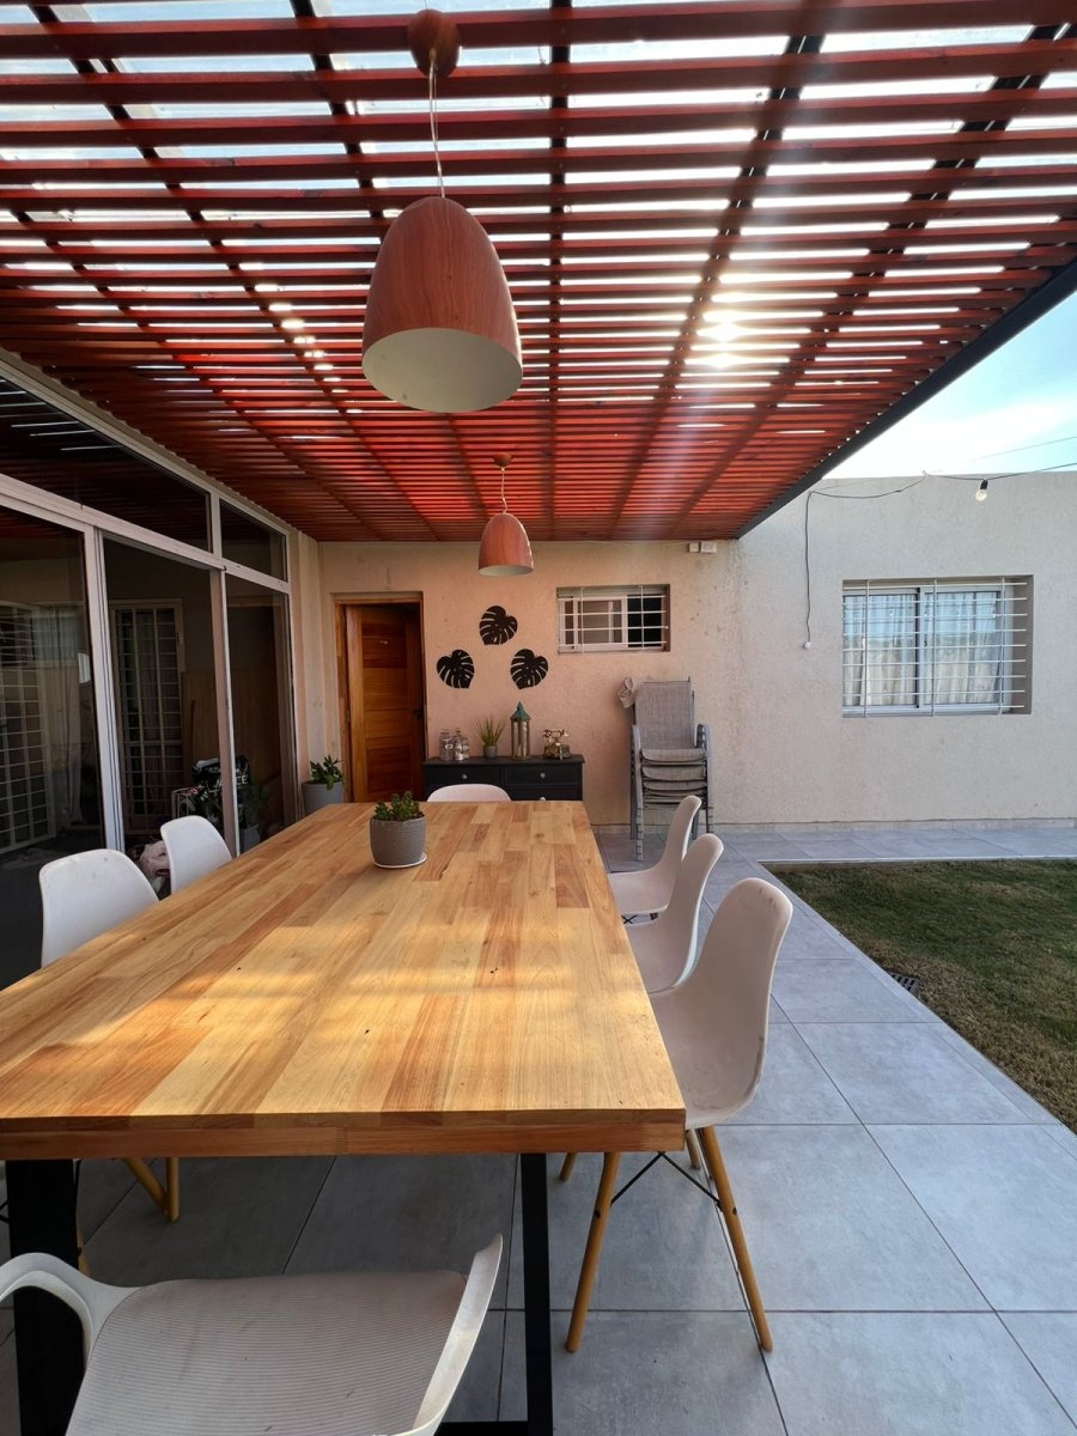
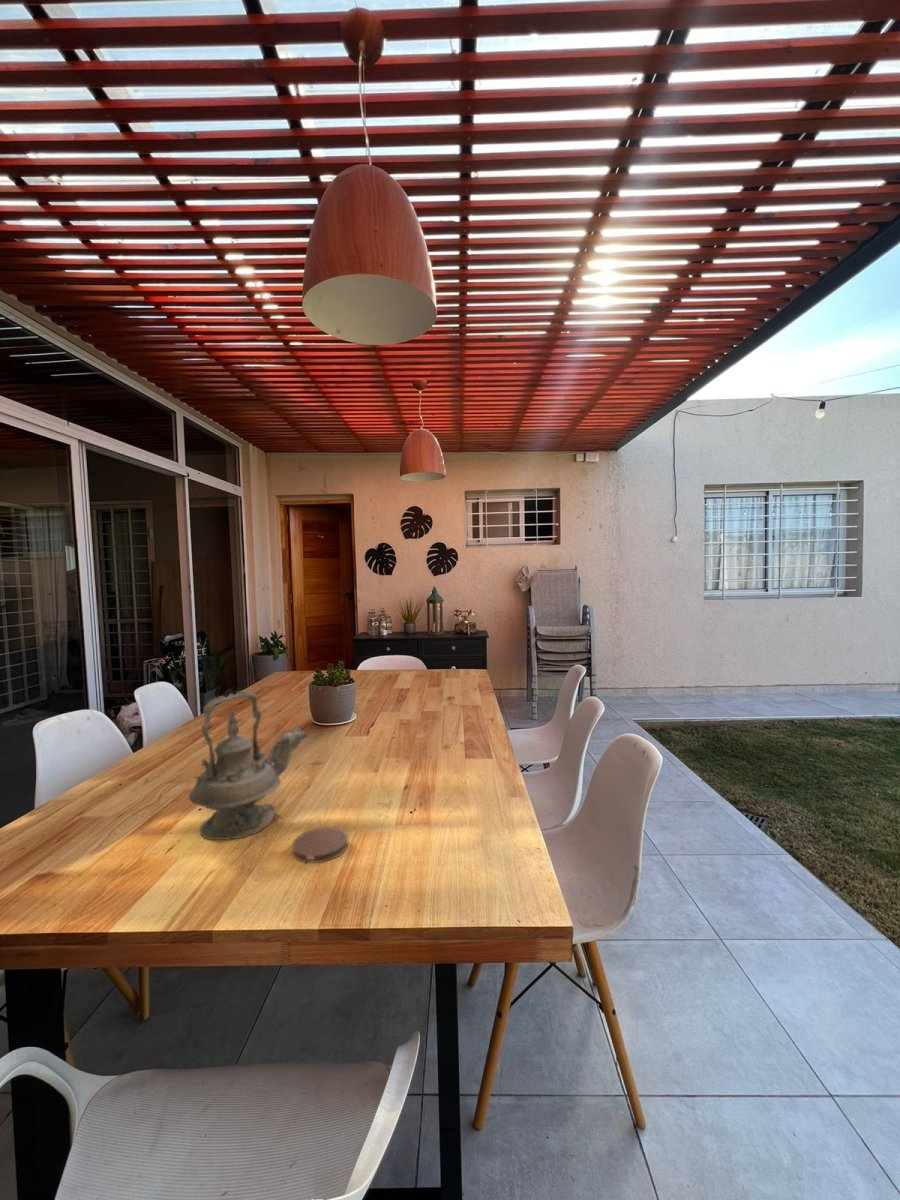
+ teapot [188,690,308,841]
+ coaster [291,826,349,864]
